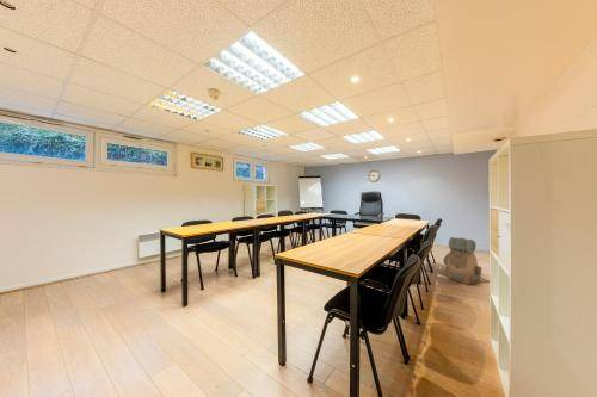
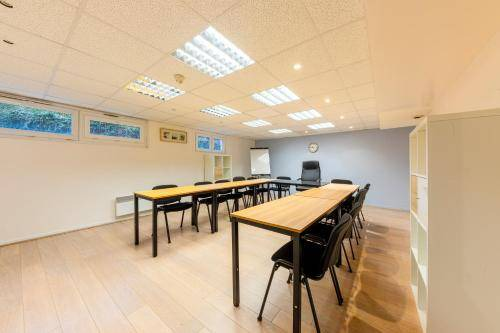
- backpack [442,236,491,285]
